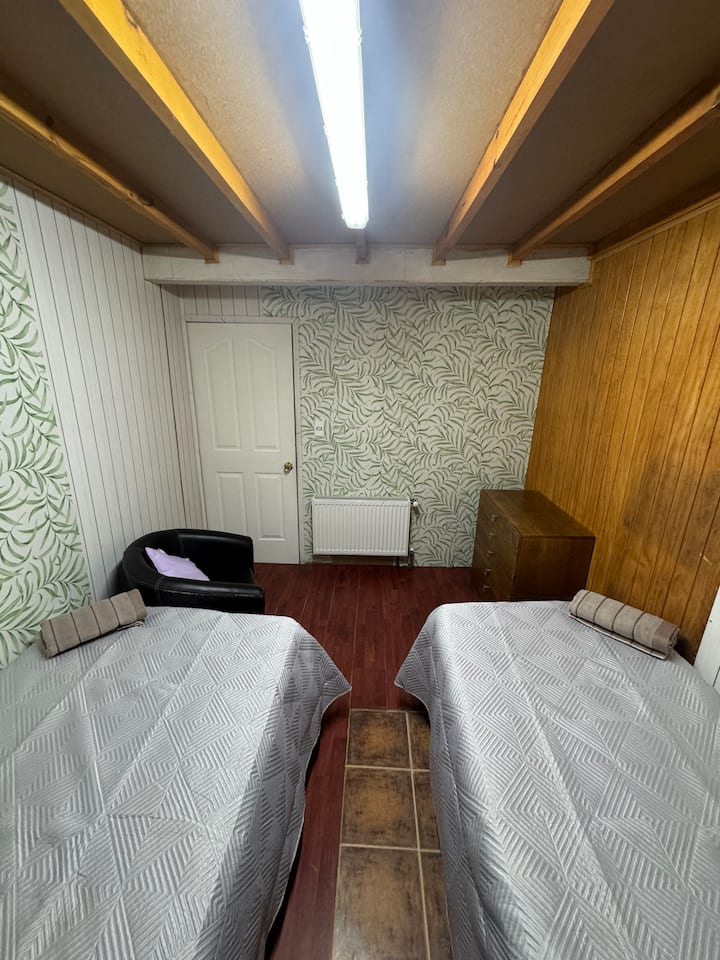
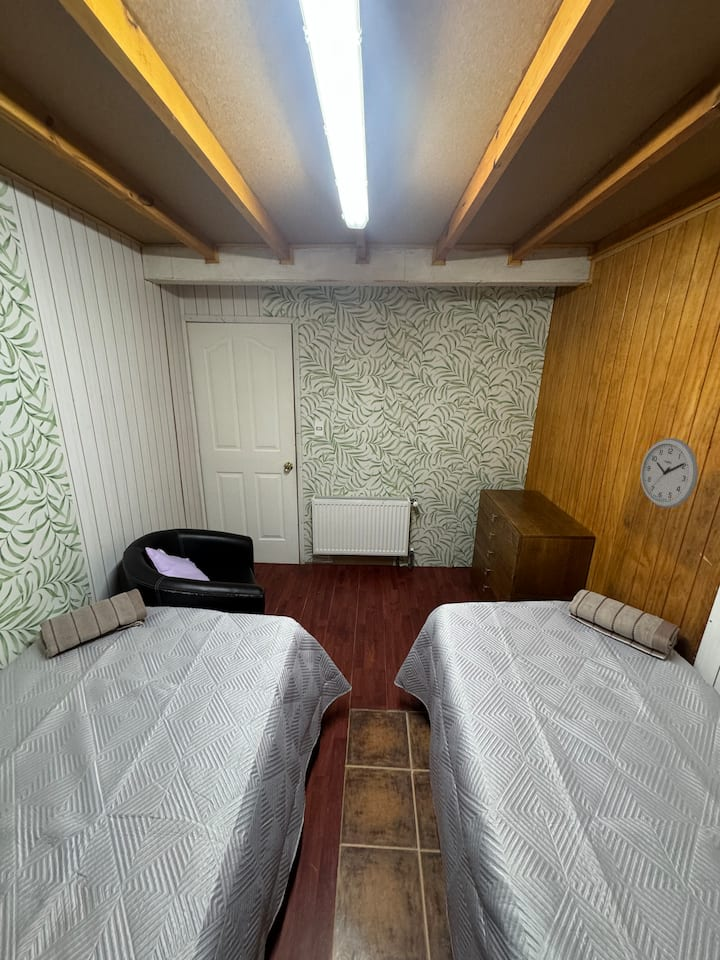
+ wall clock [640,437,699,509]
